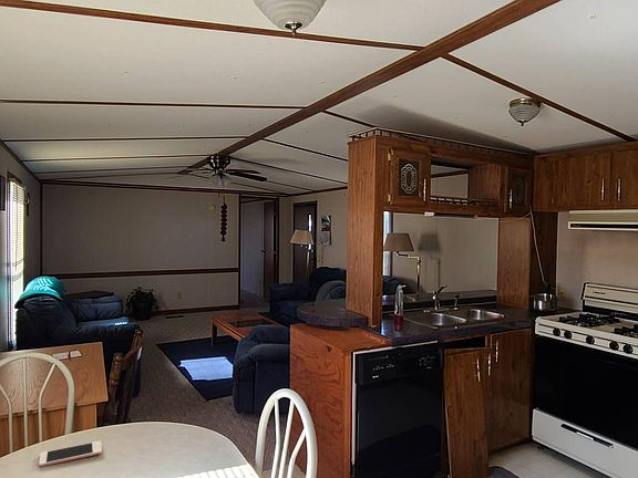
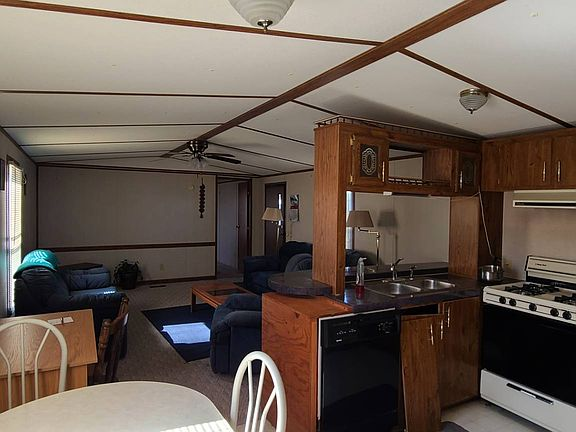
- cell phone [38,439,103,468]
